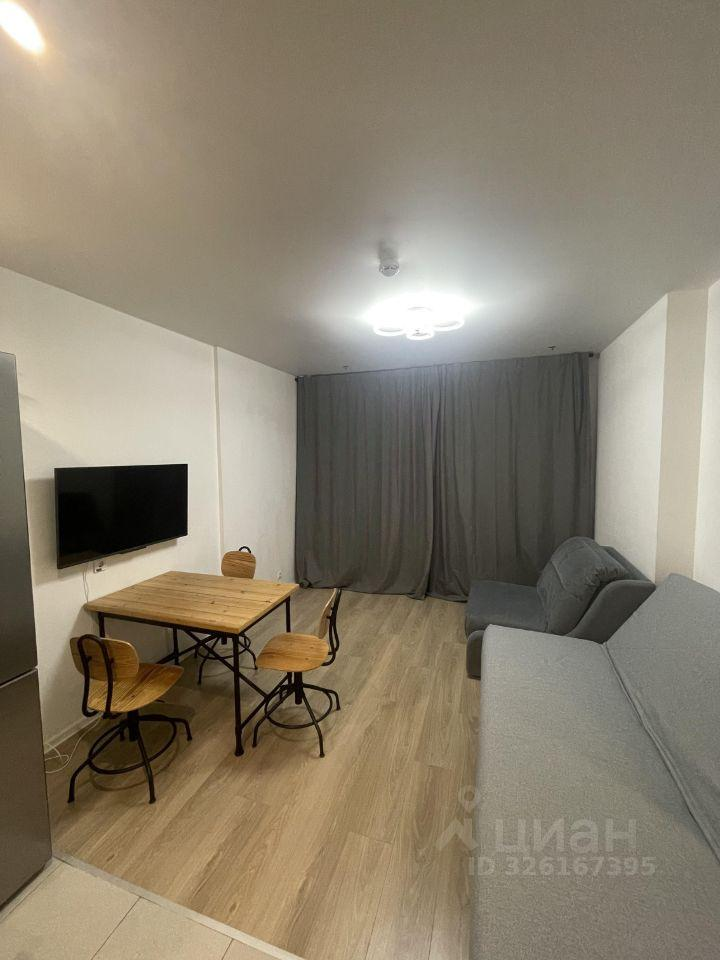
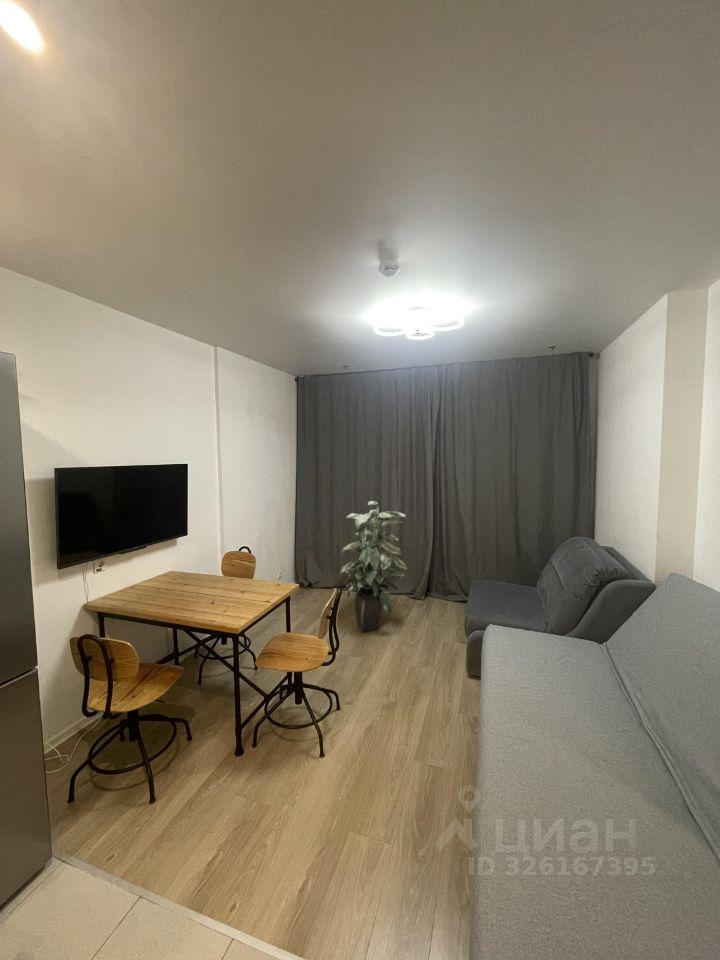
+ indoor plant [339,500,408,633]
